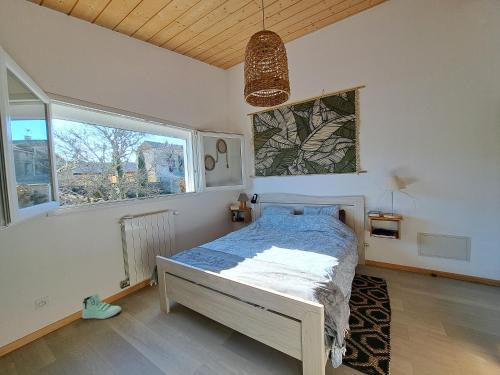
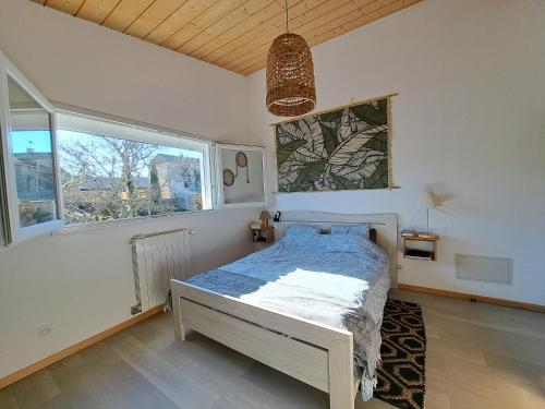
- sneaker [81,293,122,320]
